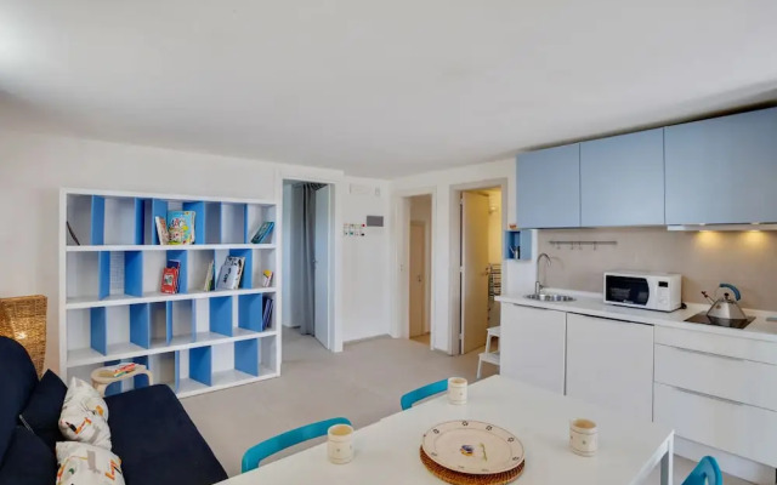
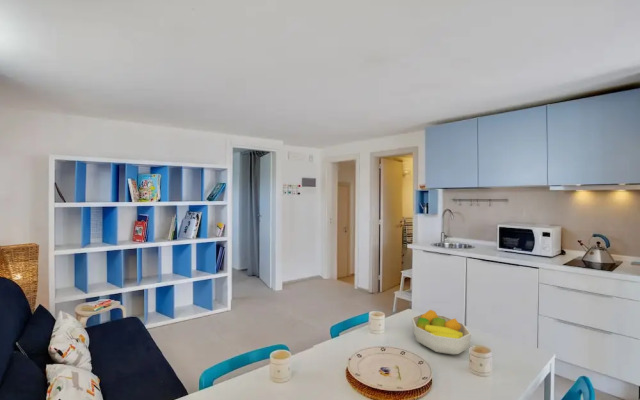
+ fruit bowl [411,309,472,356]
